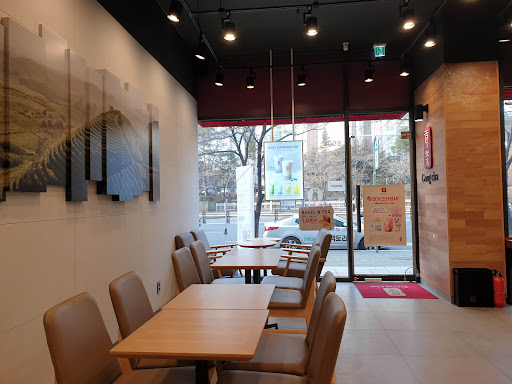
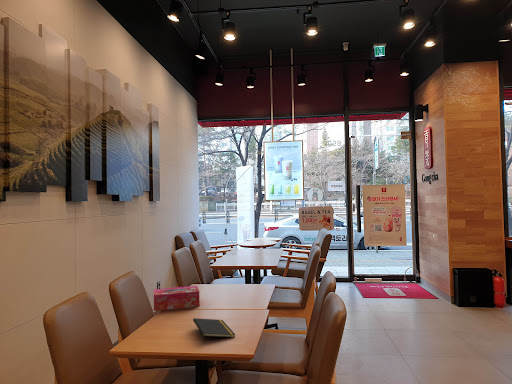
+ notepad [192,317,236,344]
+ tissue box [153,285,200,312]
